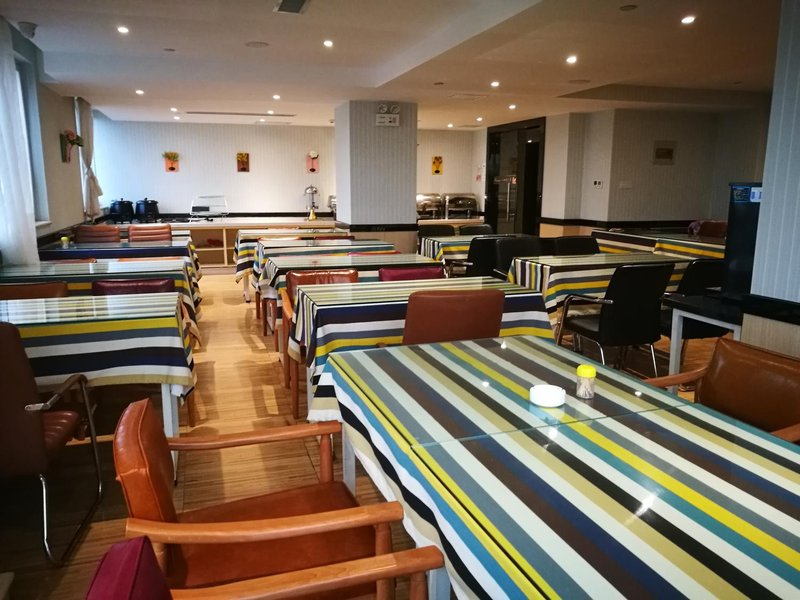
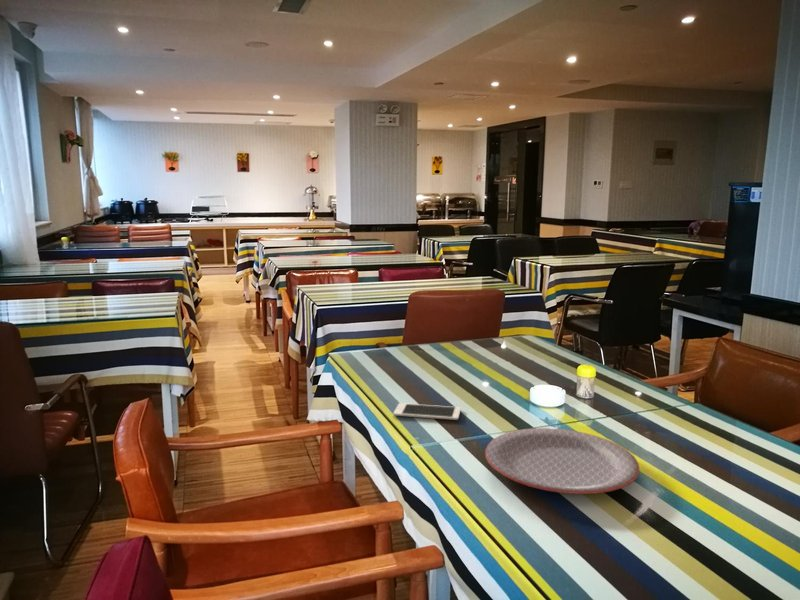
+ cell phone [392,402,462,421]
+ plate [484,427,641,495]
